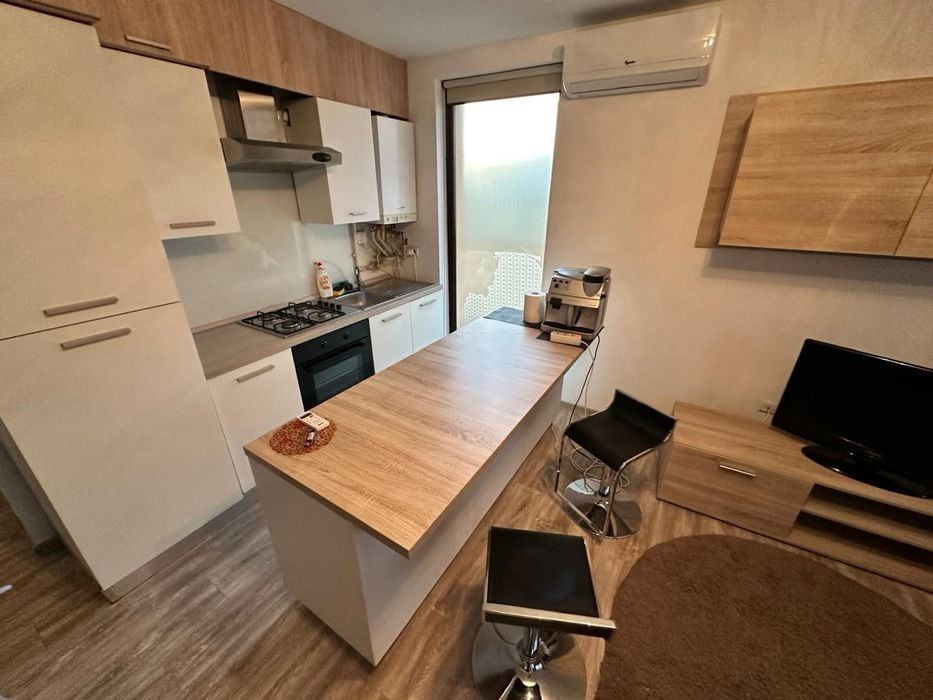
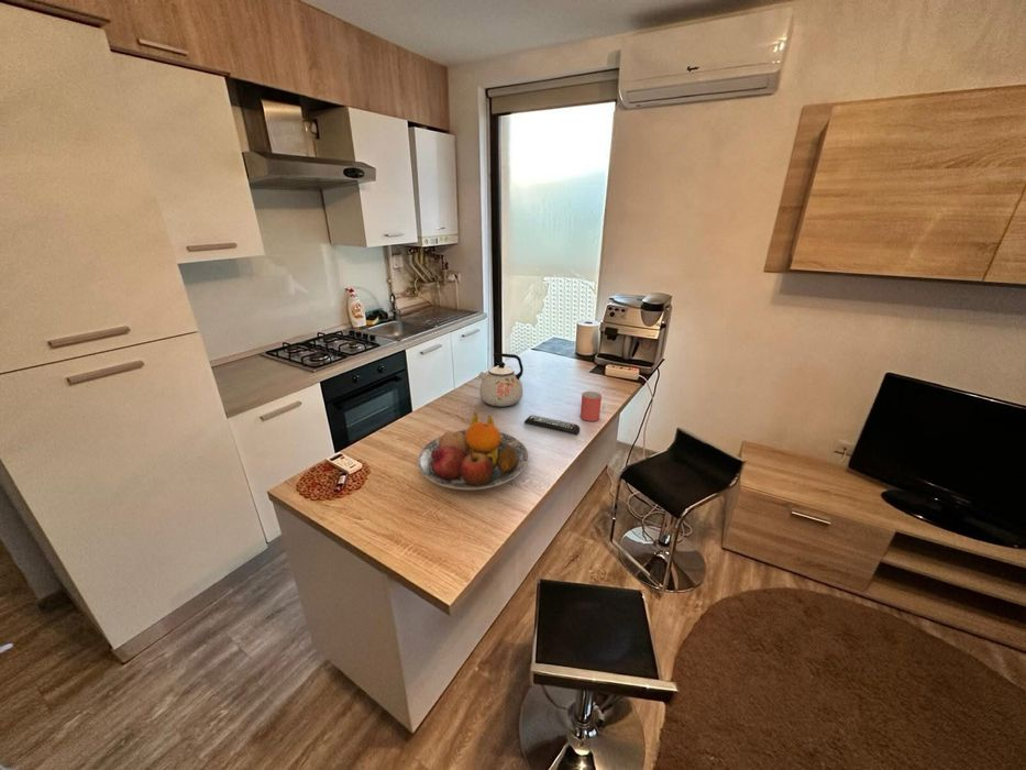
+ fruit bowl [417,411,530,491]
+ remote control [523,414,581,436]
+ mug [580,391,603,422]
+ kettle [477,352,525,407]
